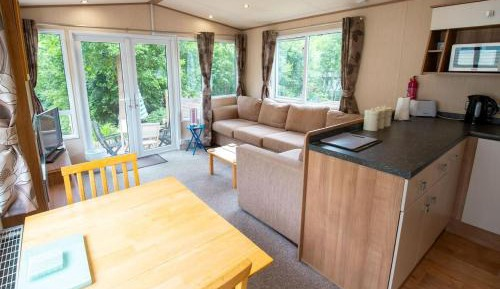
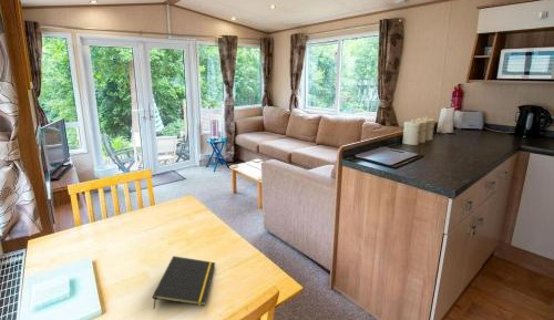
+ notepad [152,255,216,310]
